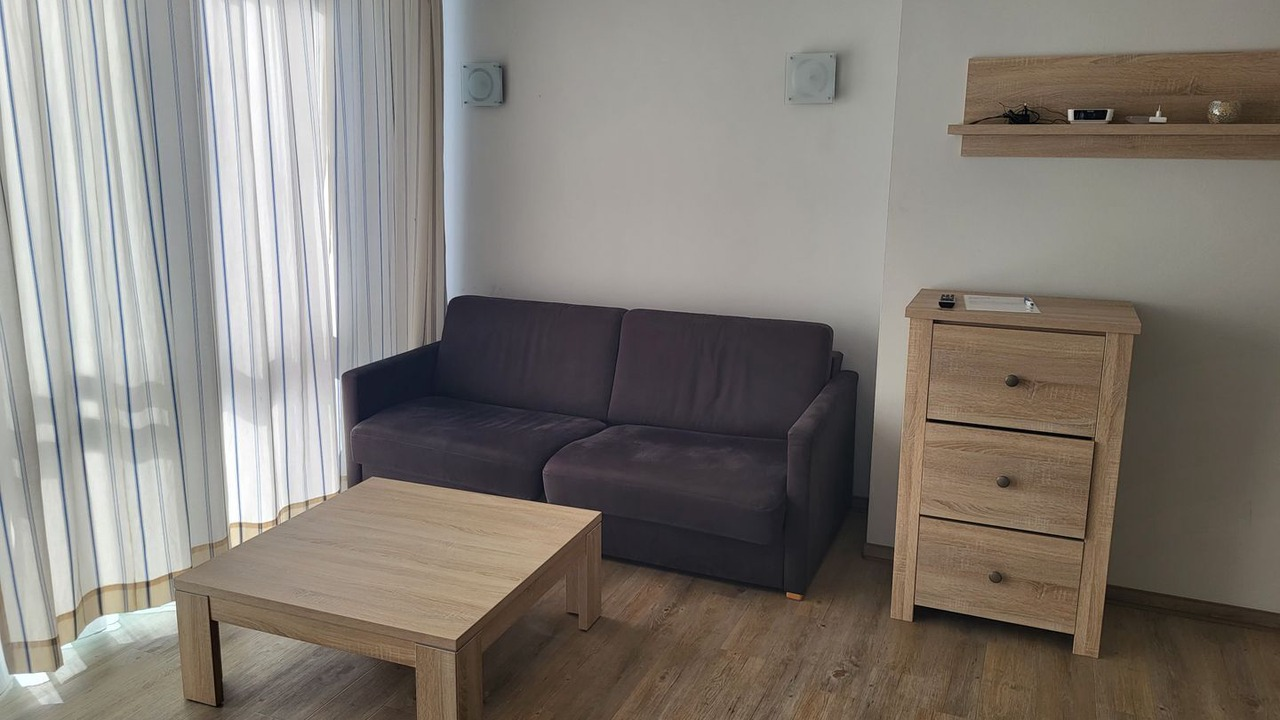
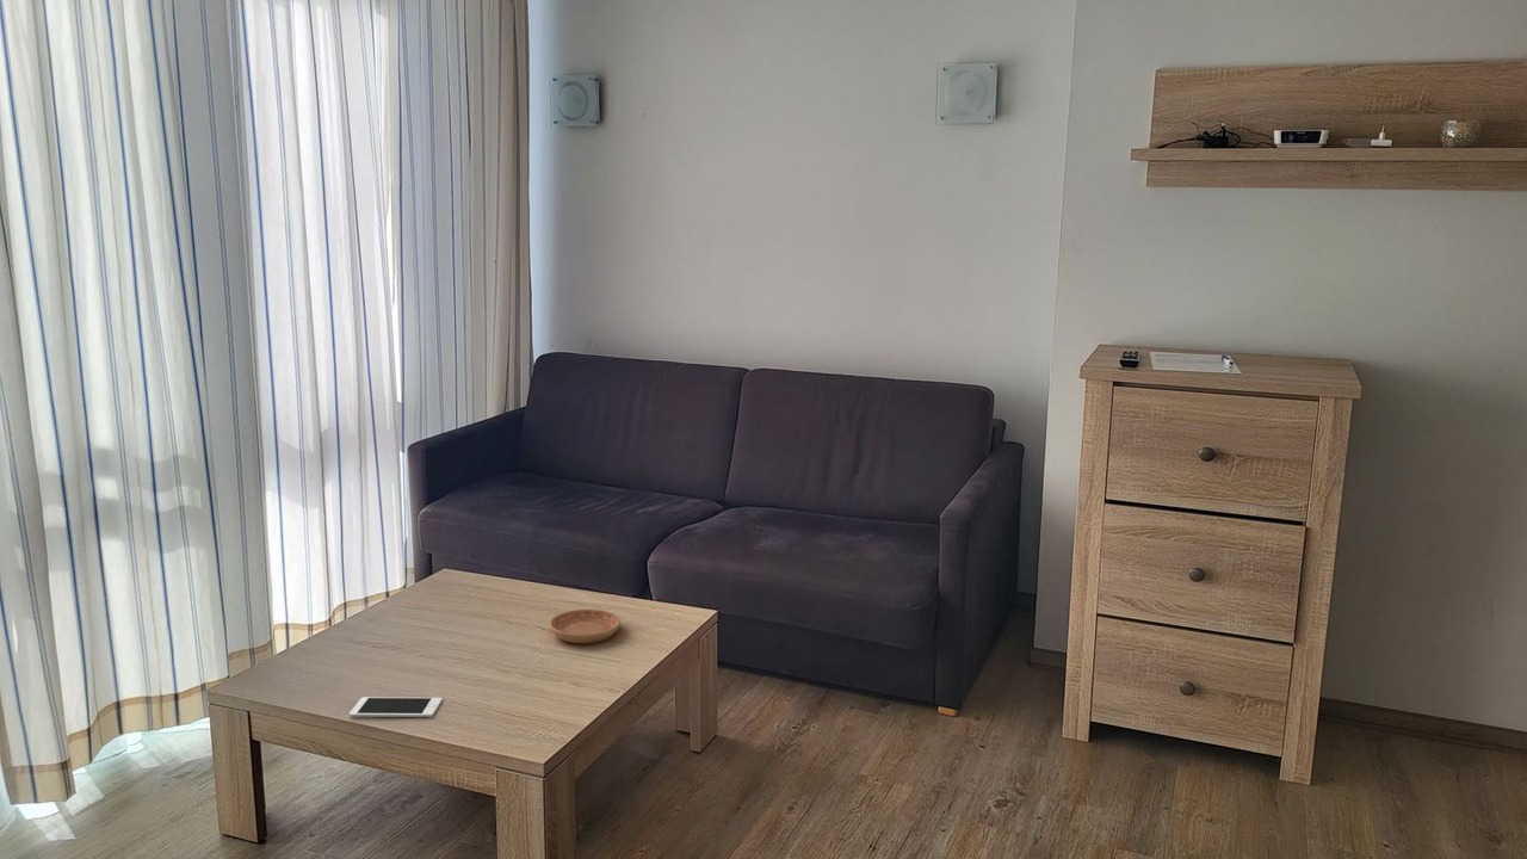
+ cell phone [348,696,444,718]
+ saucer [548,608,622,644]
